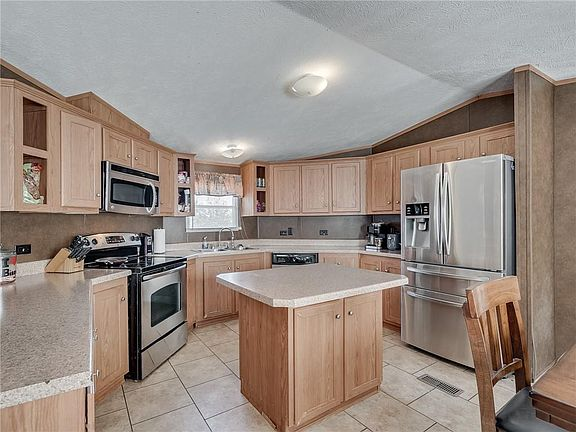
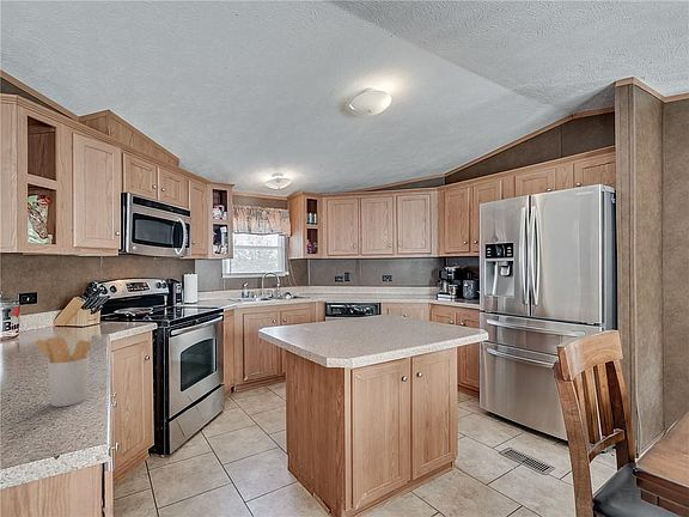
+ utensil holder [33,336,92,408]
